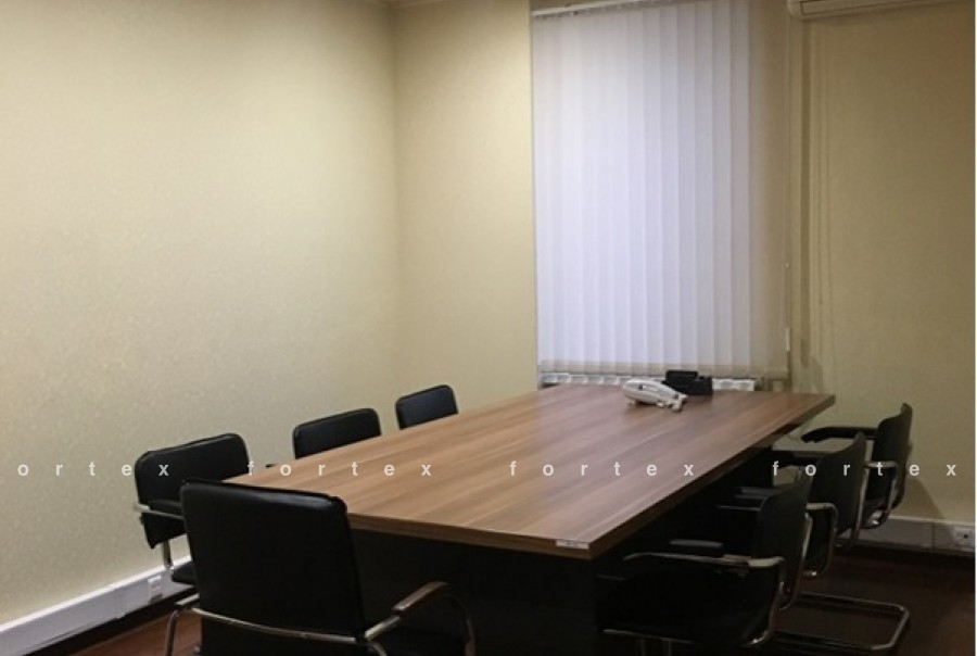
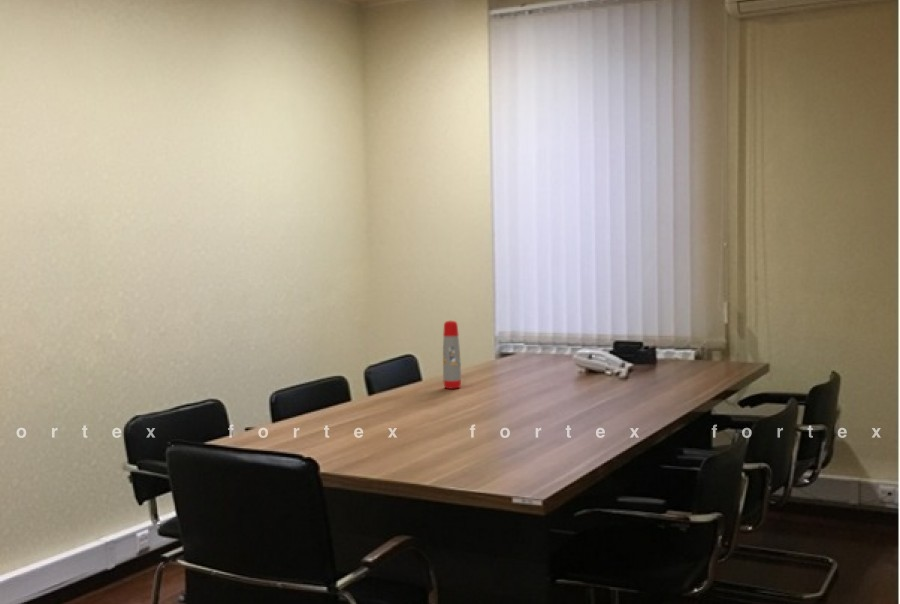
+ water bottle [442,320,462,390]
